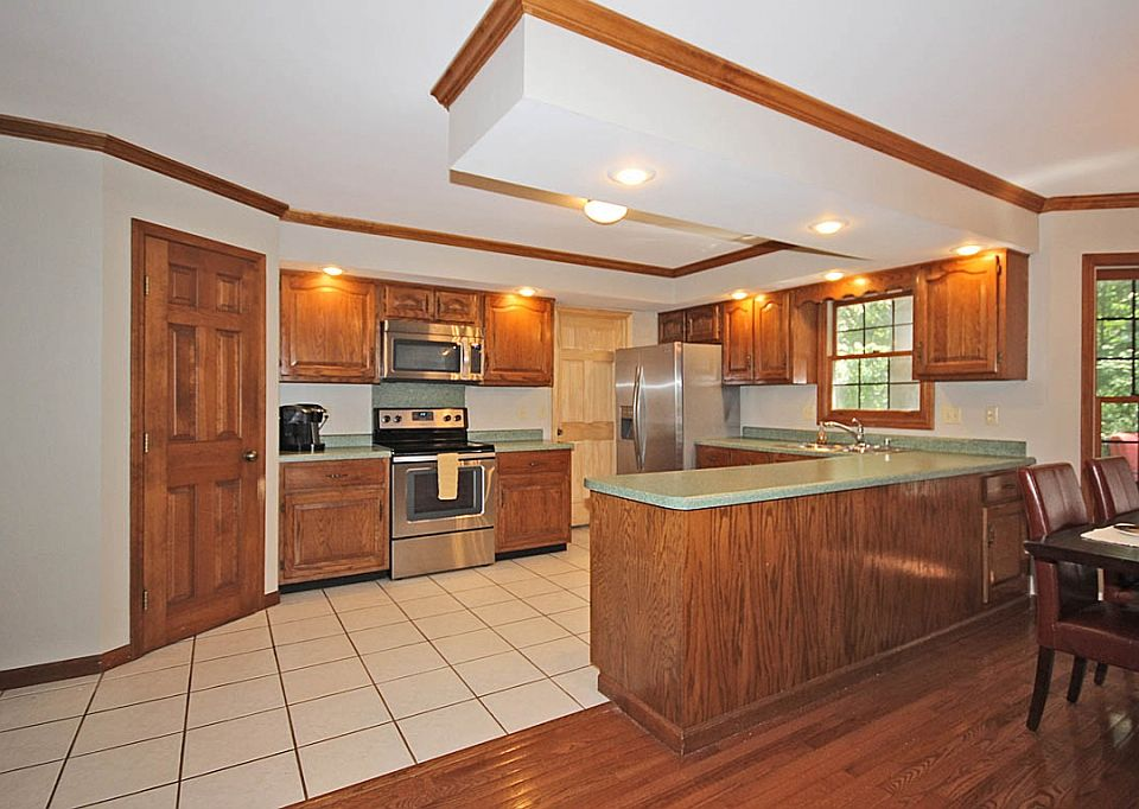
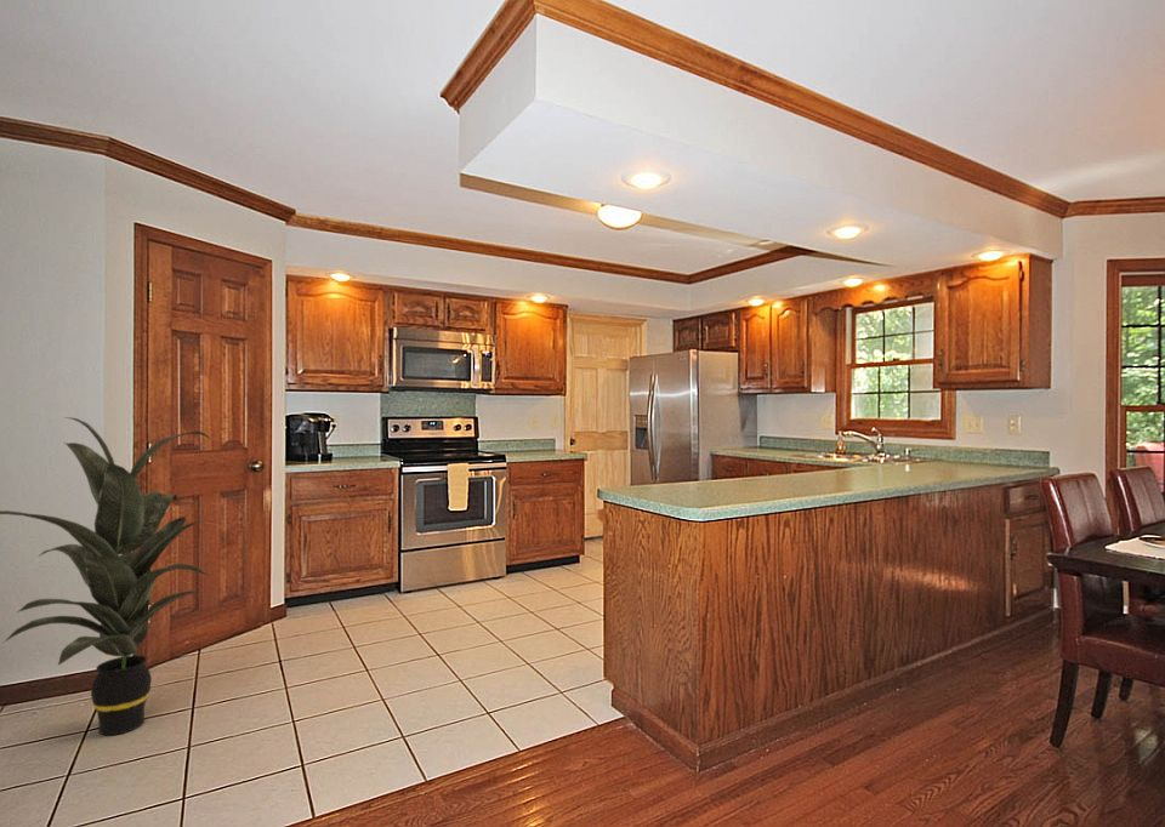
+ indoor plant [0,416,211,736]
